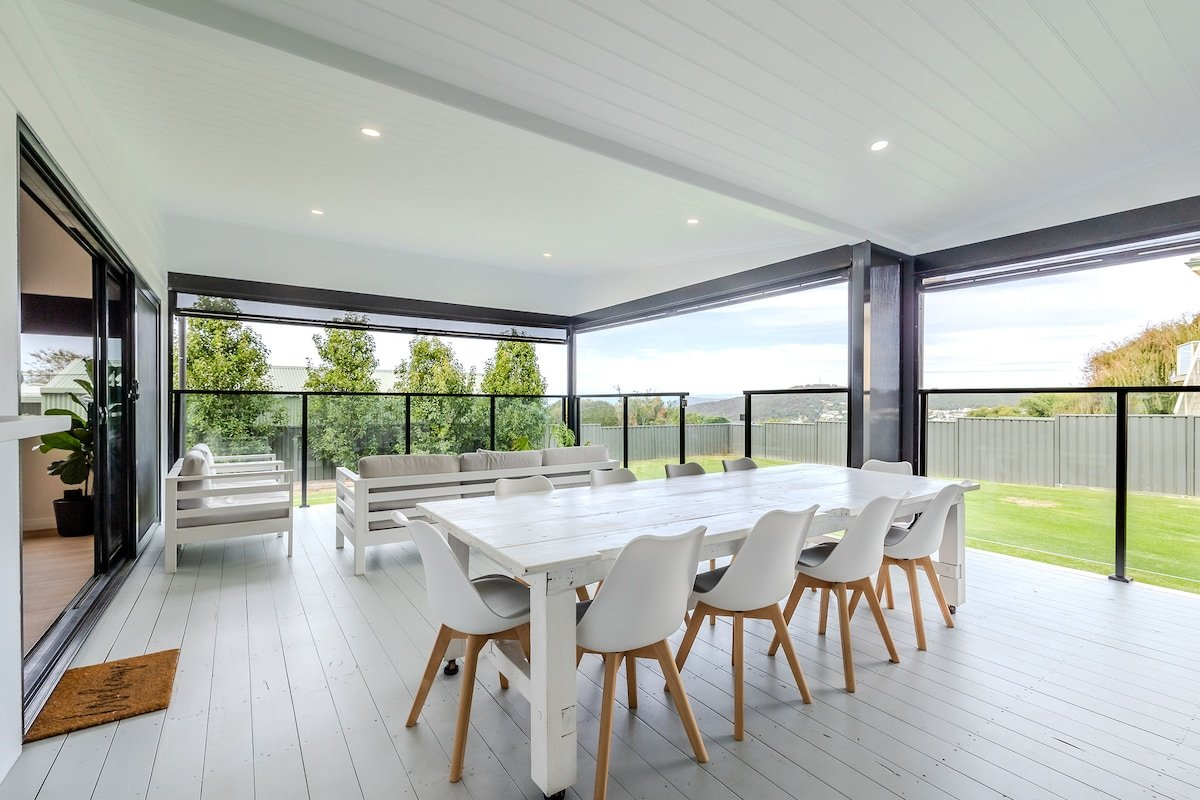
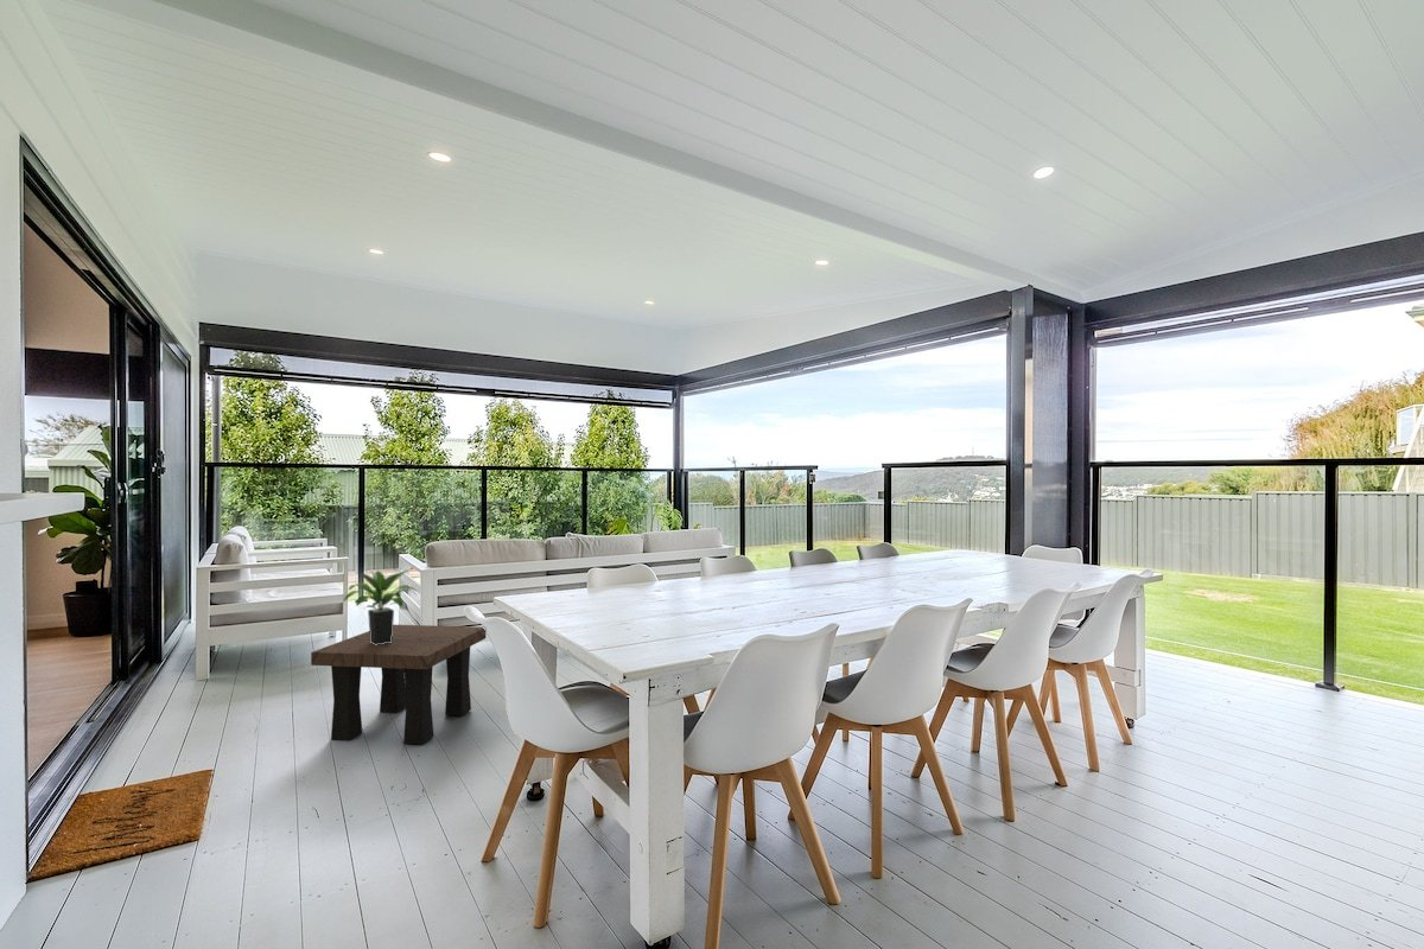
+ side table [310,624,487,746]
+ potted plant [342,568,419,645]
